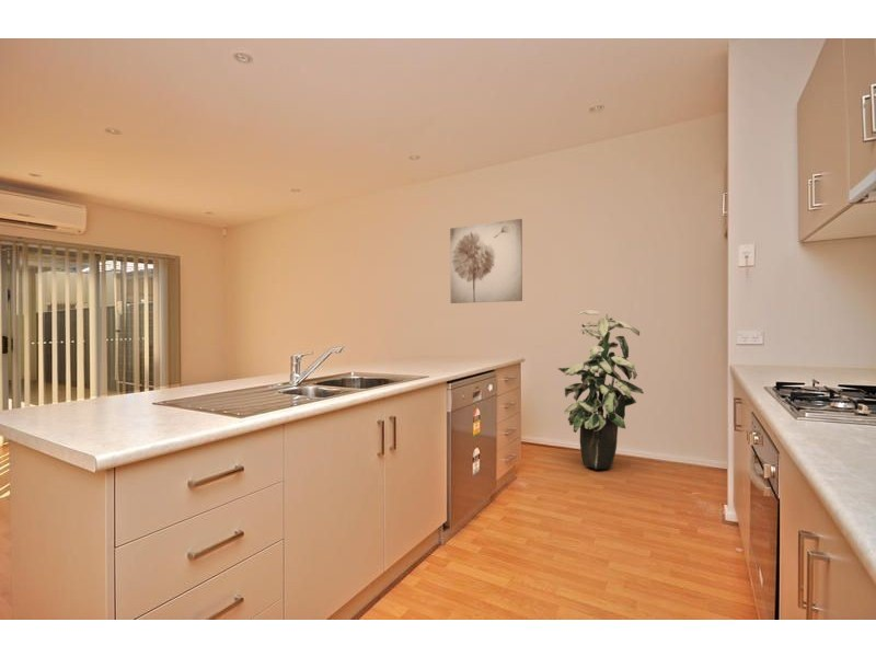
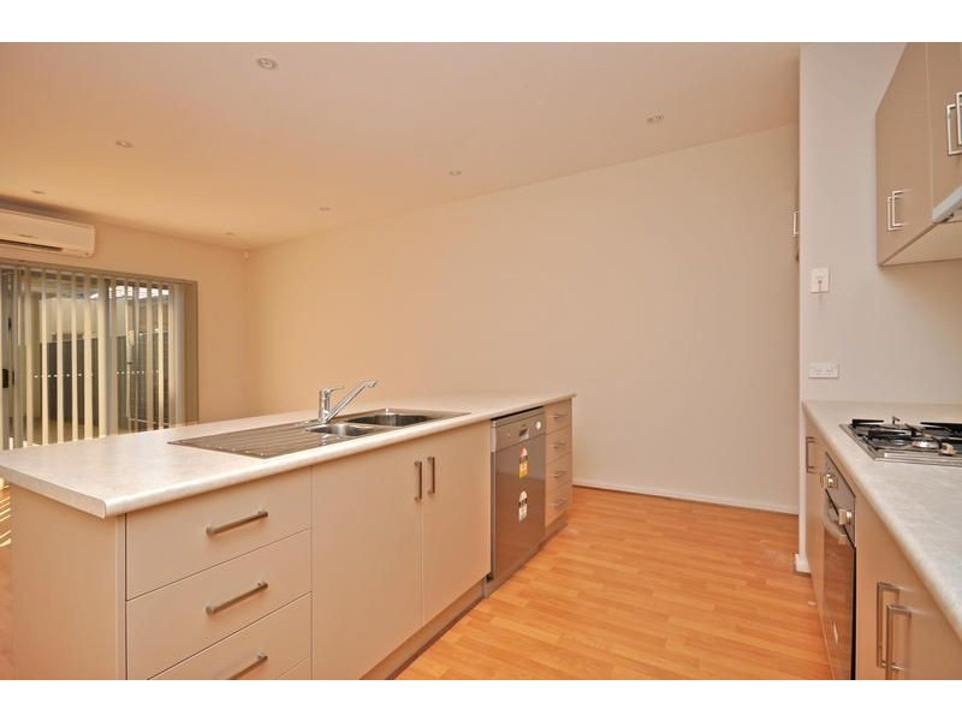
- indoor plant [557,309,645,470]
- wall art [449,218,523,304]
